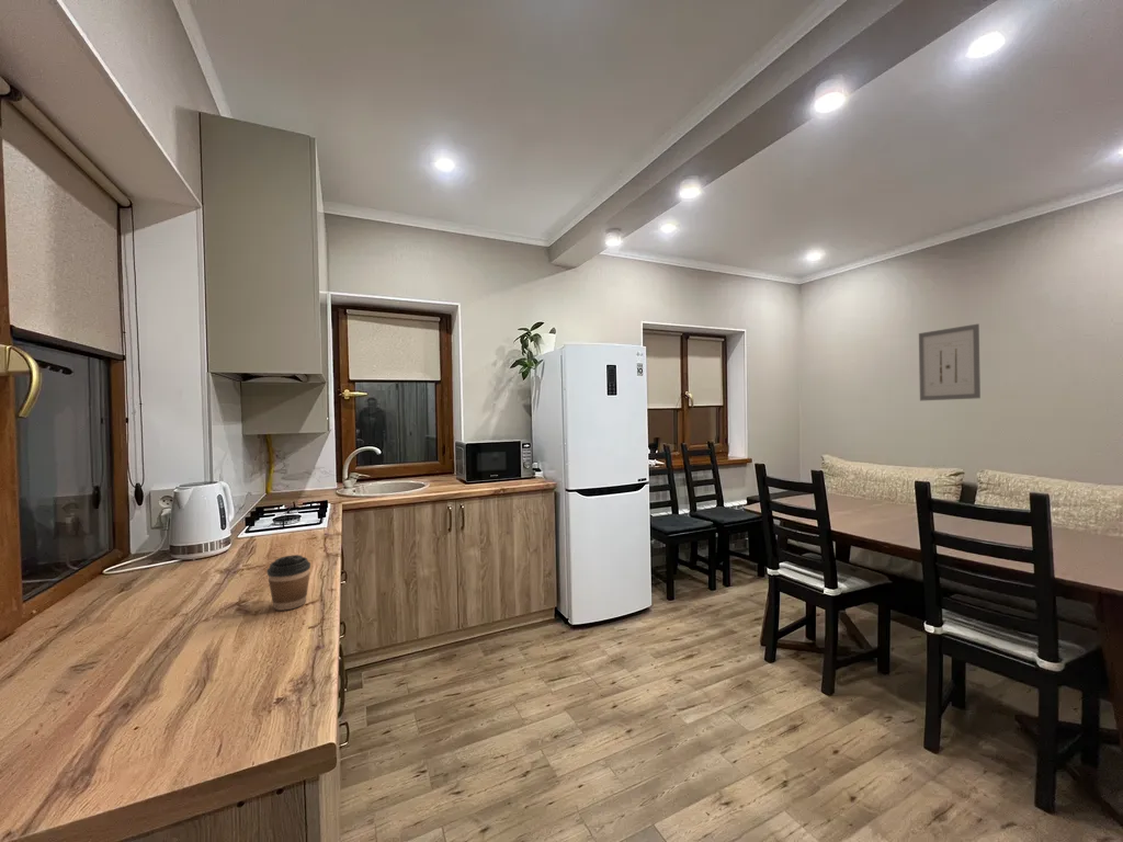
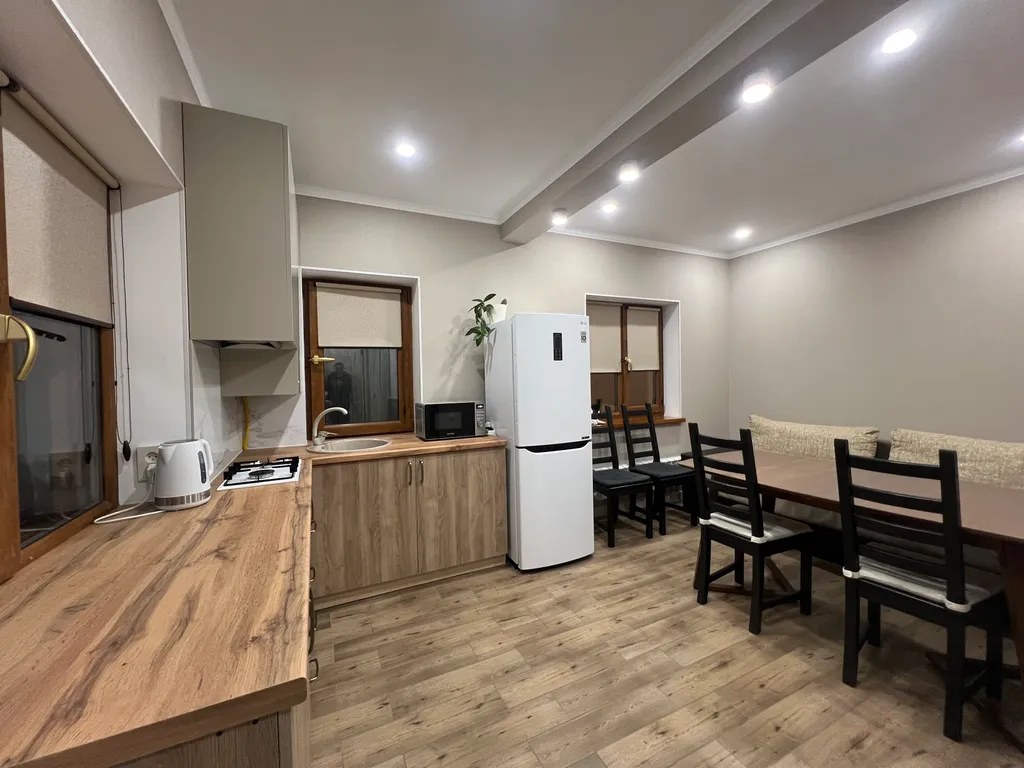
- coffee cup [265,554,311,612]
- wall art [918,322,982,401]
